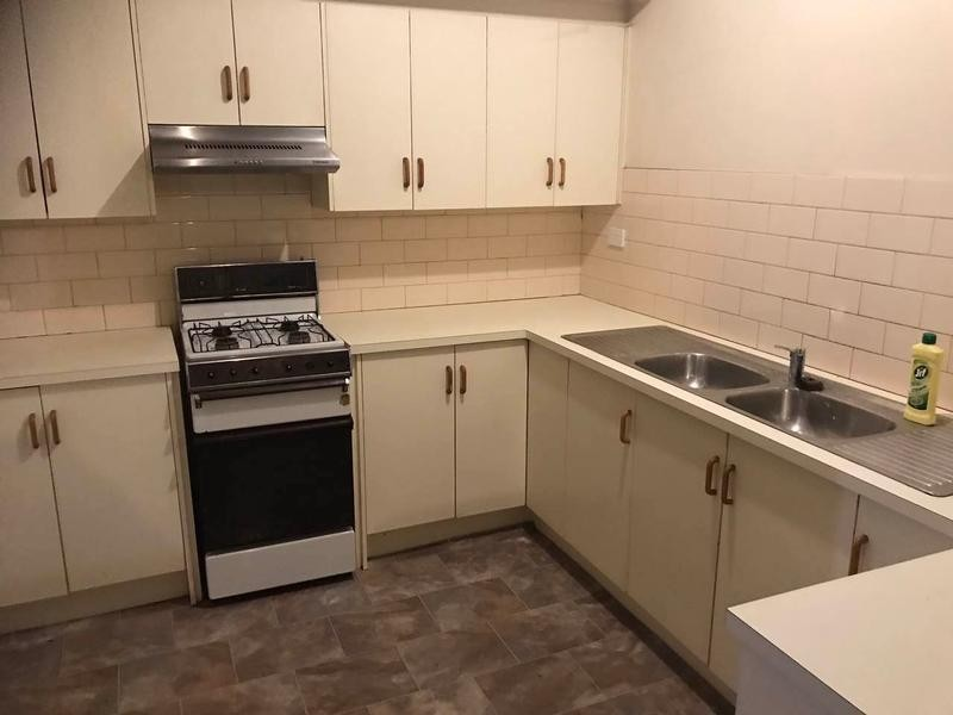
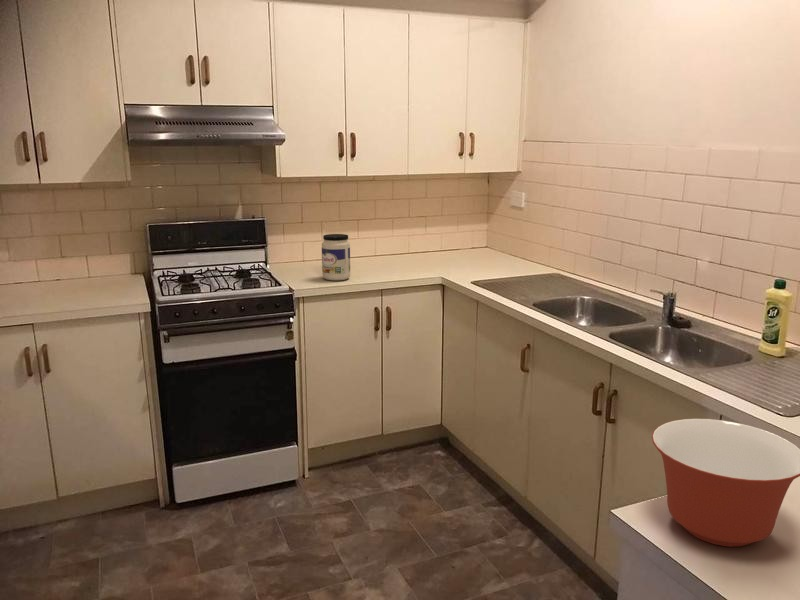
+ jar [321,233,351,282]
+ mixing bowl [651,418,800,548]
